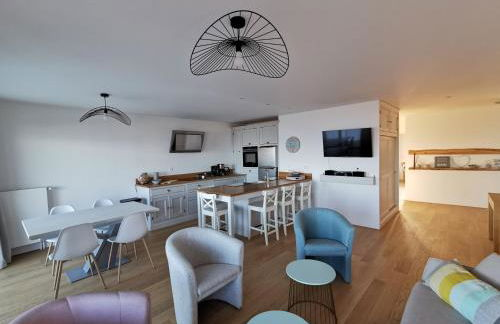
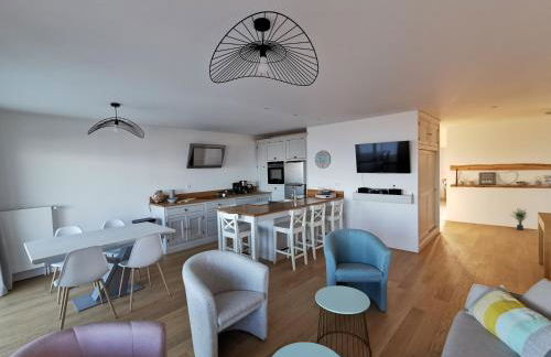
+ potted plant [508,208,528,231]
